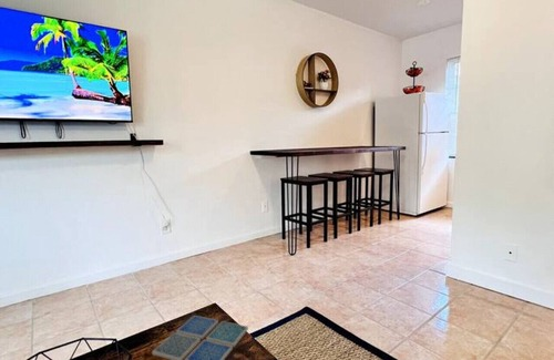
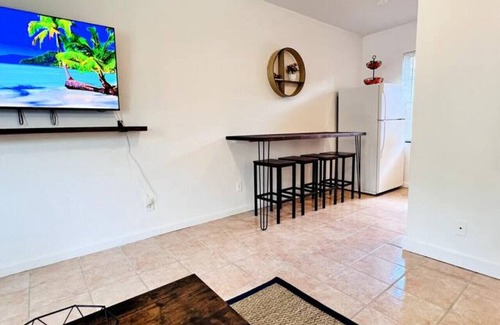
- drink coaster [151,315,249,360]
